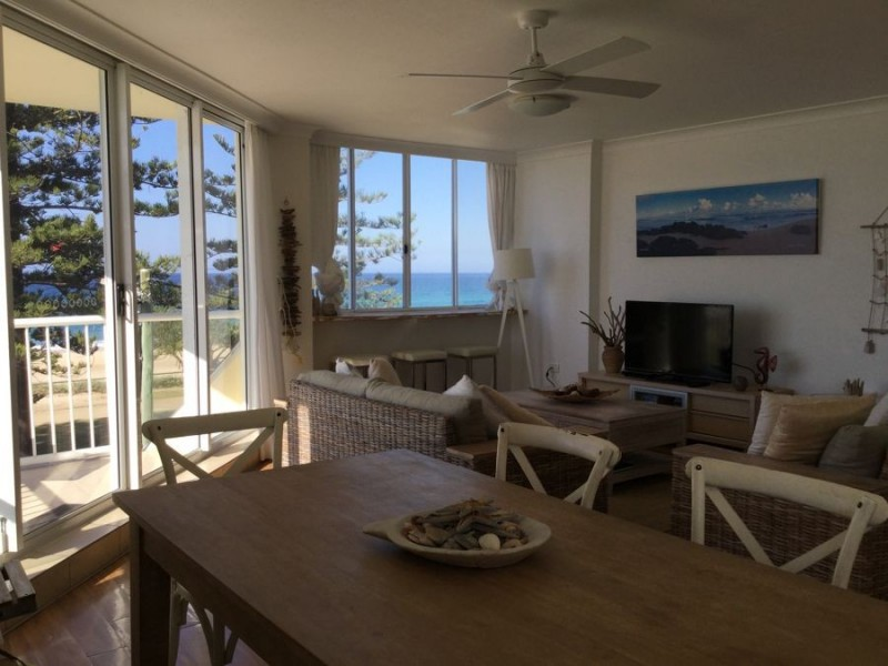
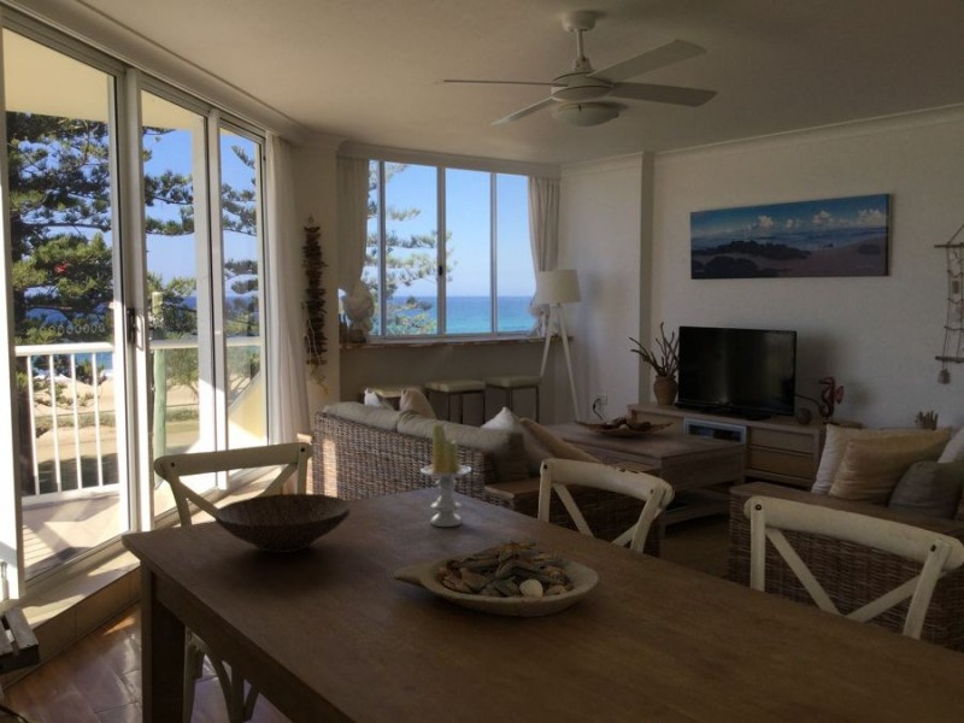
+ wooden bowl [213,493,351,554]
+ candle [419,422,472,528]
